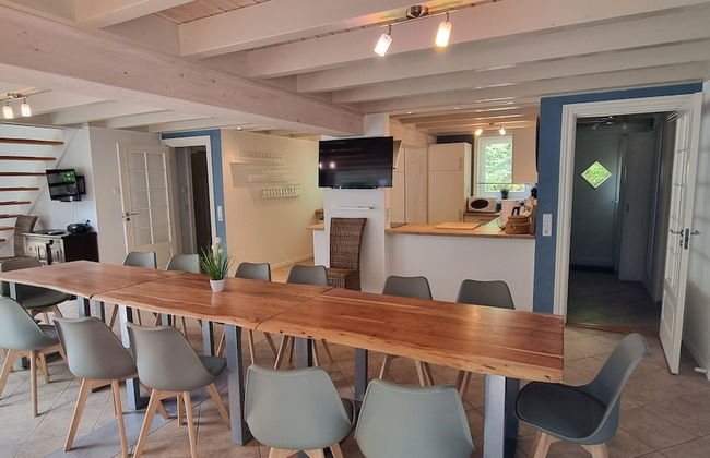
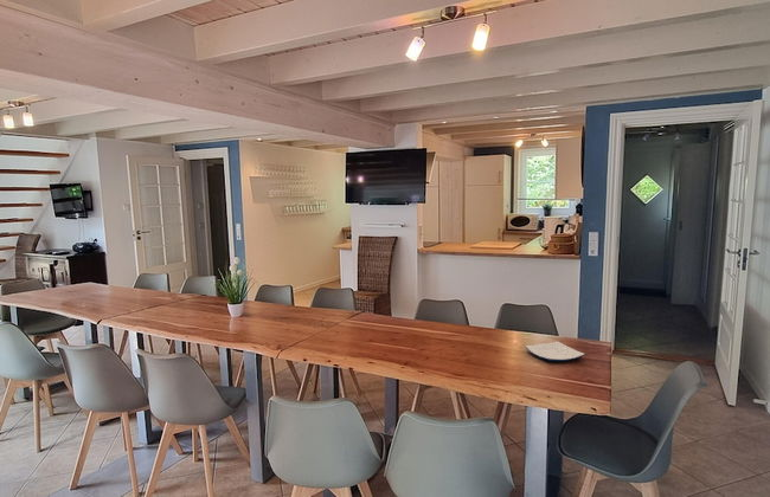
+ plate [524,341,585,362]
